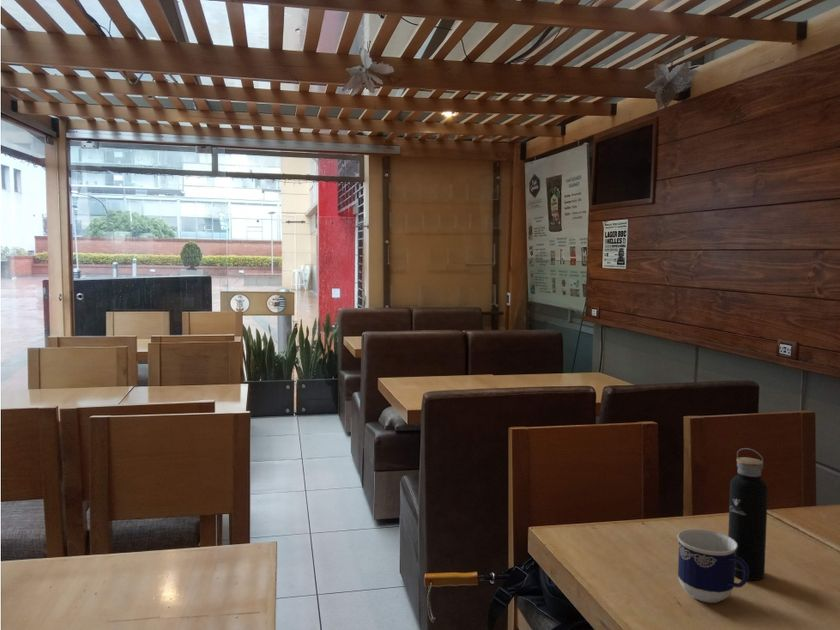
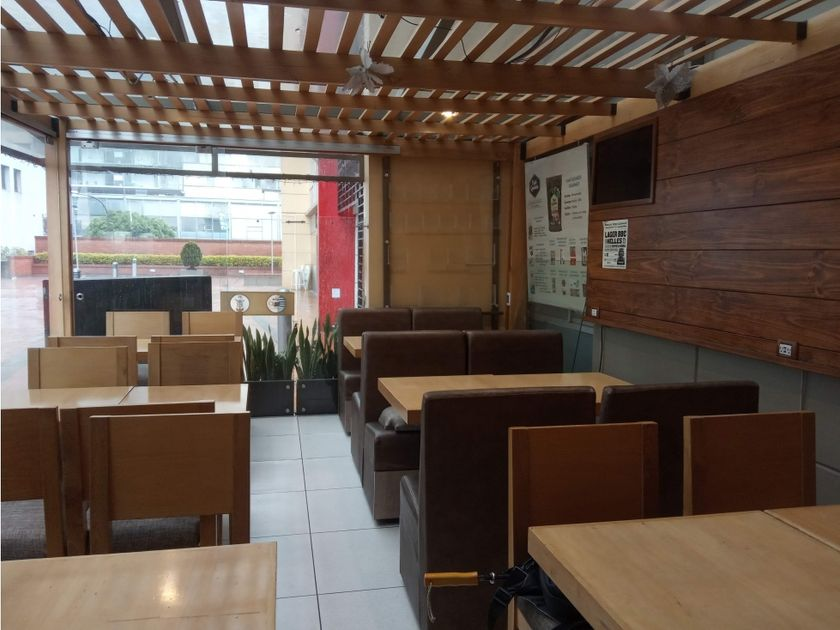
- water bottle [727,447,769,581]
- cup [676,528,749,604]
